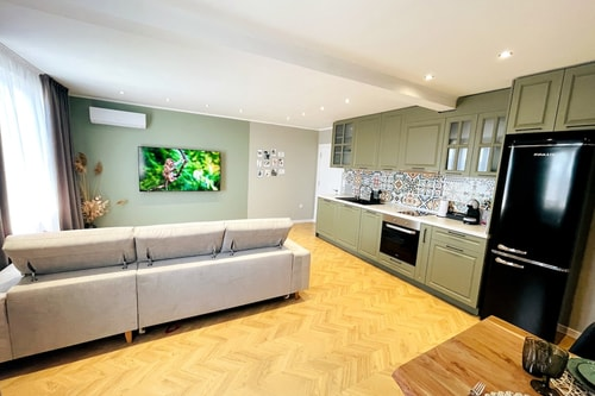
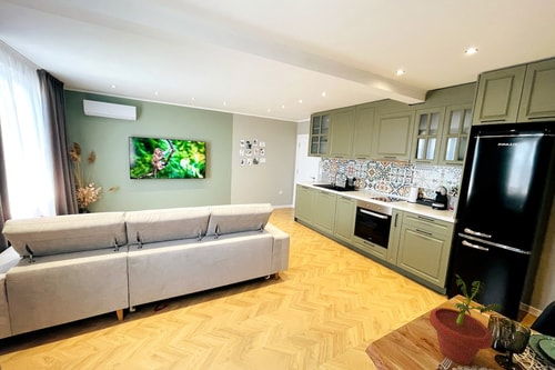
+ potted plant [428,273,503,366]
